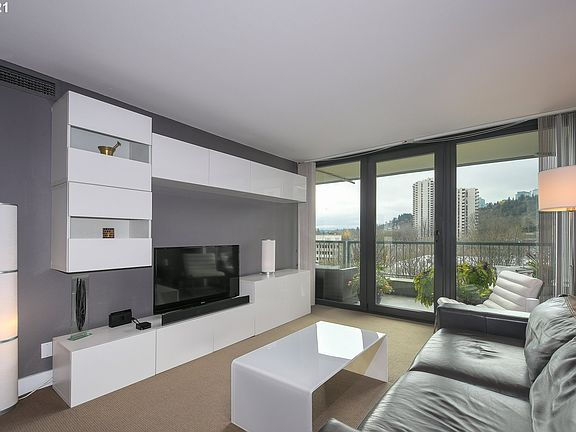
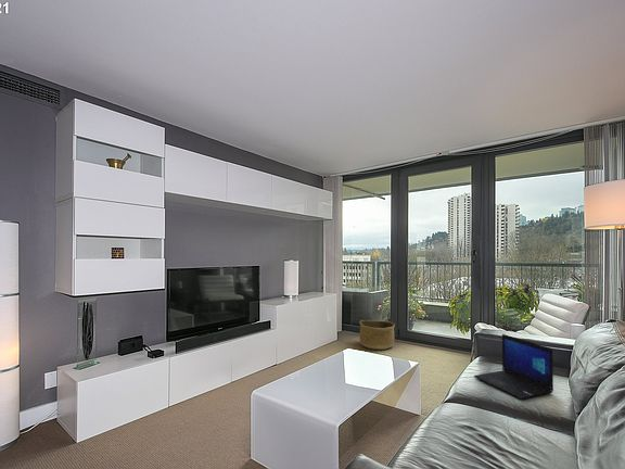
+ laptop [473,333,554,401]
+ basket [359,319,396,351]
